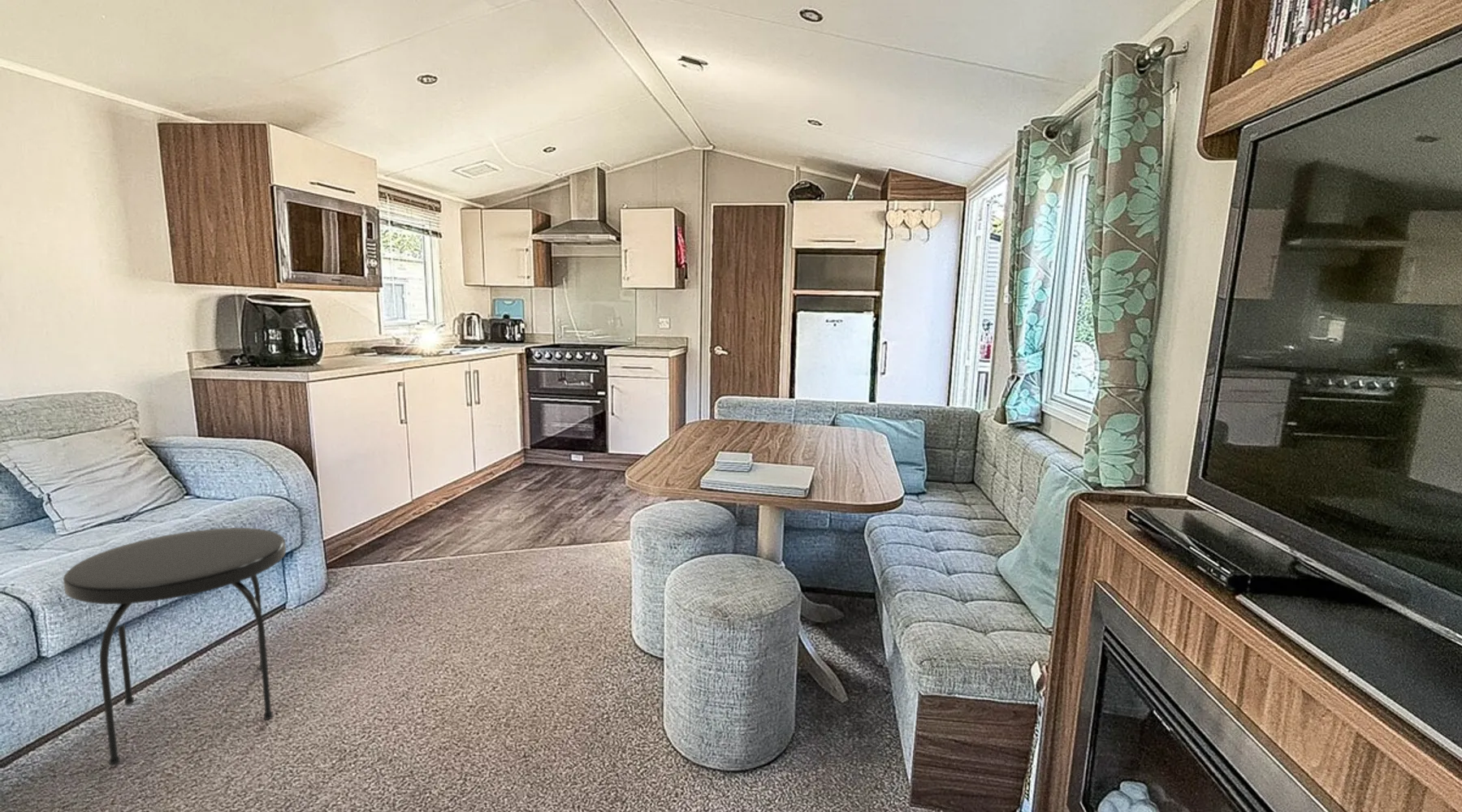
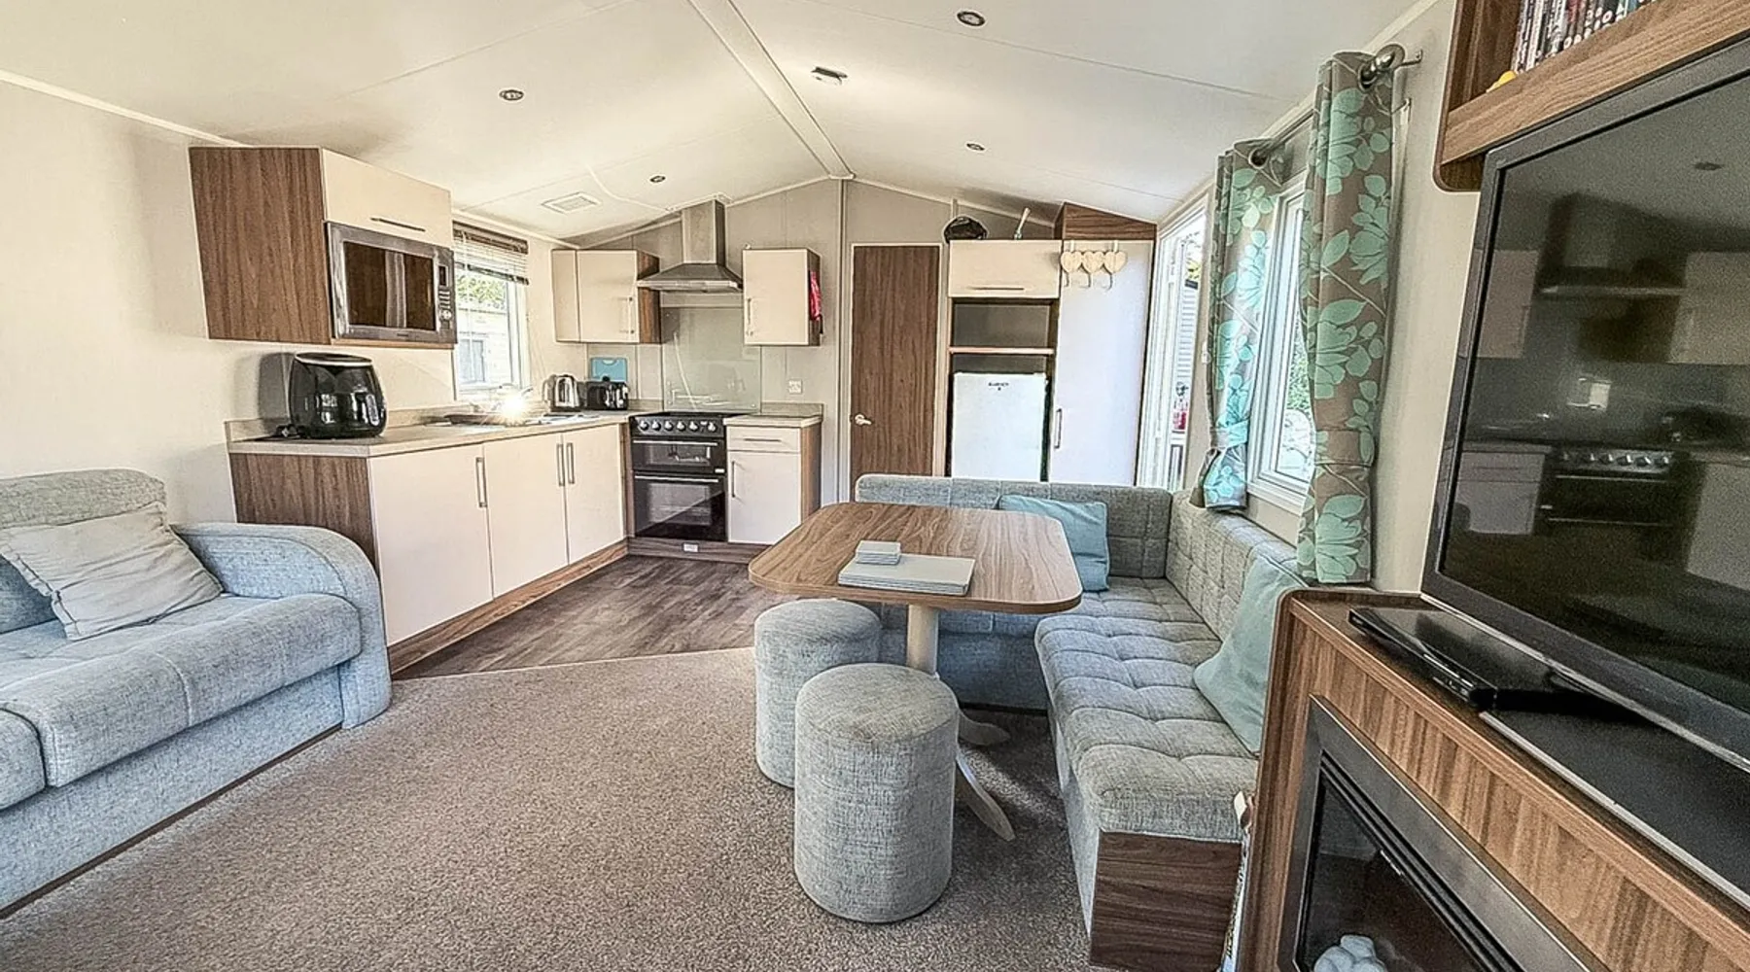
- side table [63,527,287,767]
